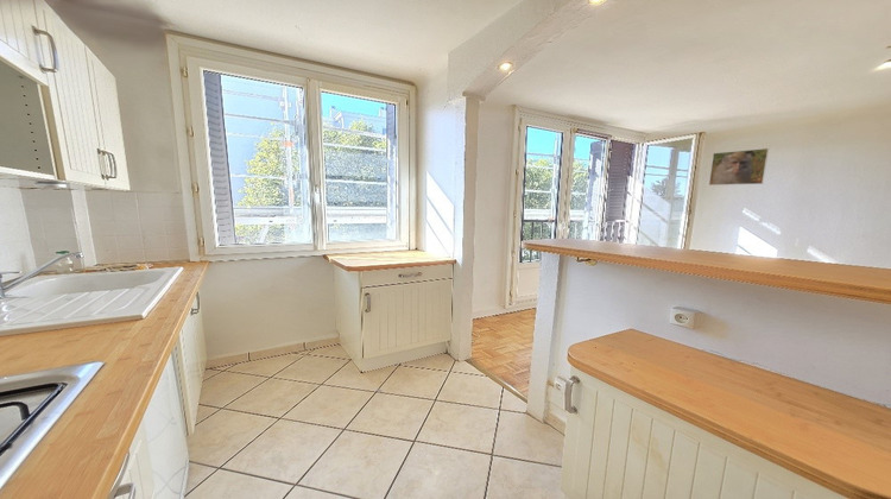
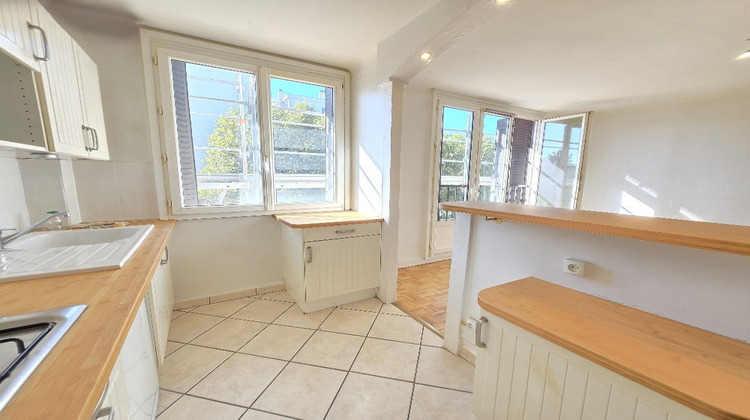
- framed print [708,147,770,187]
